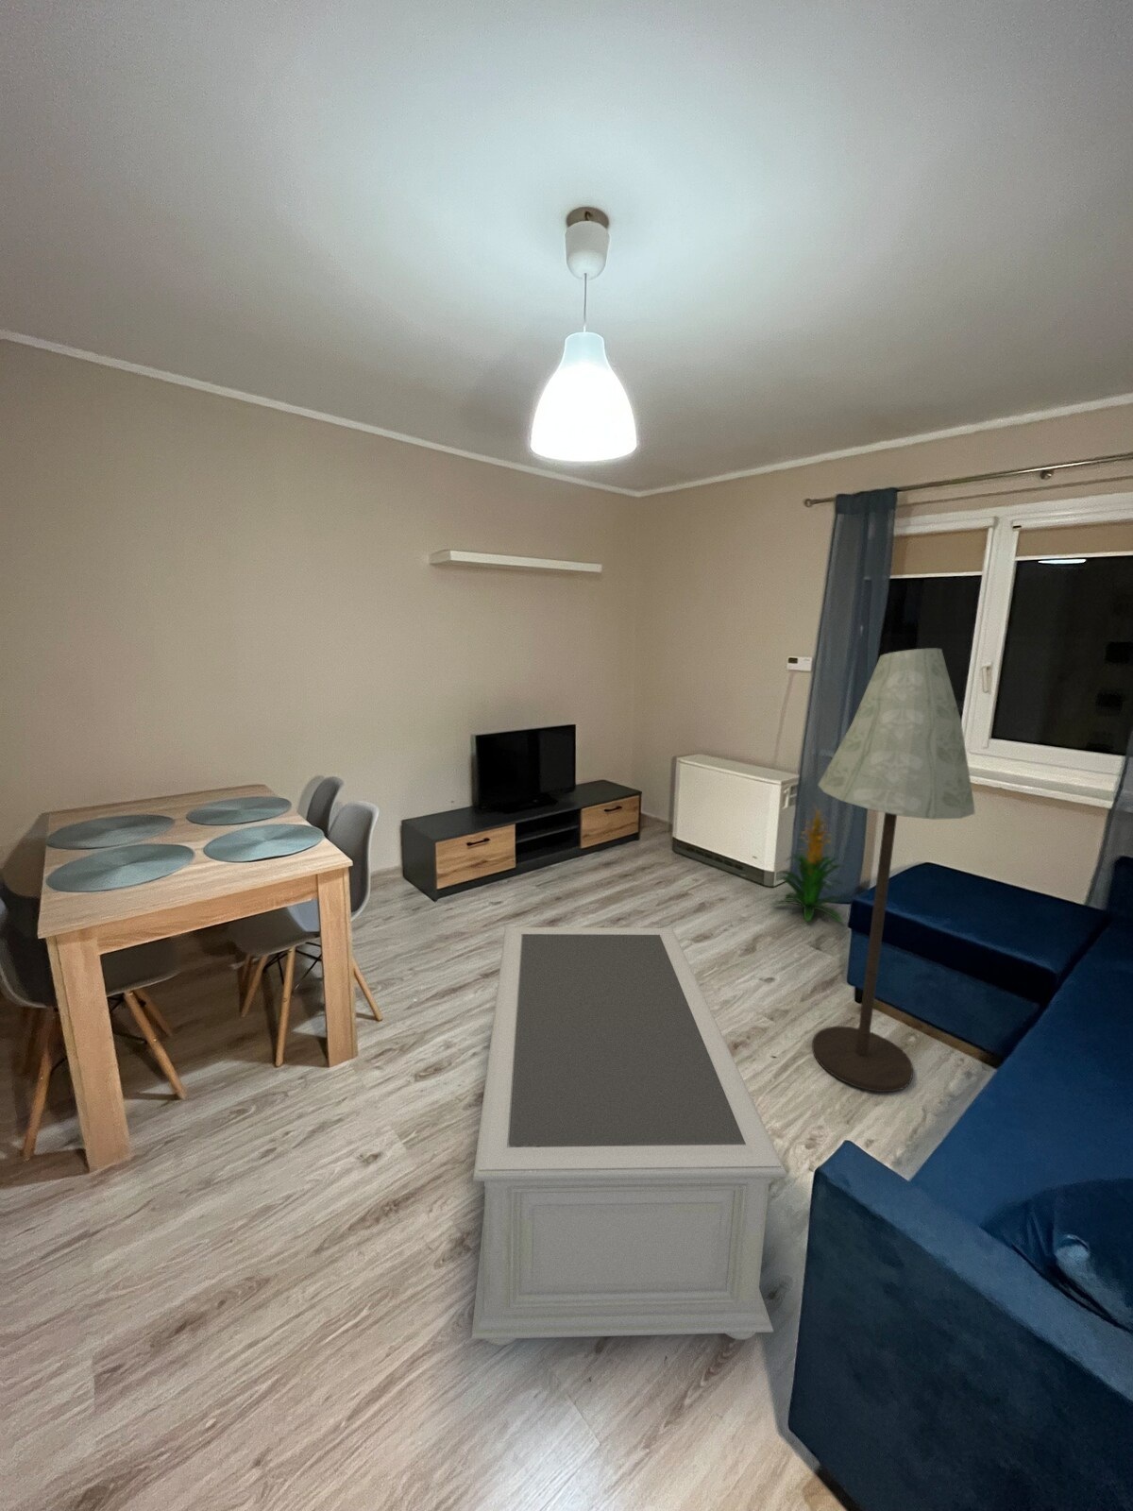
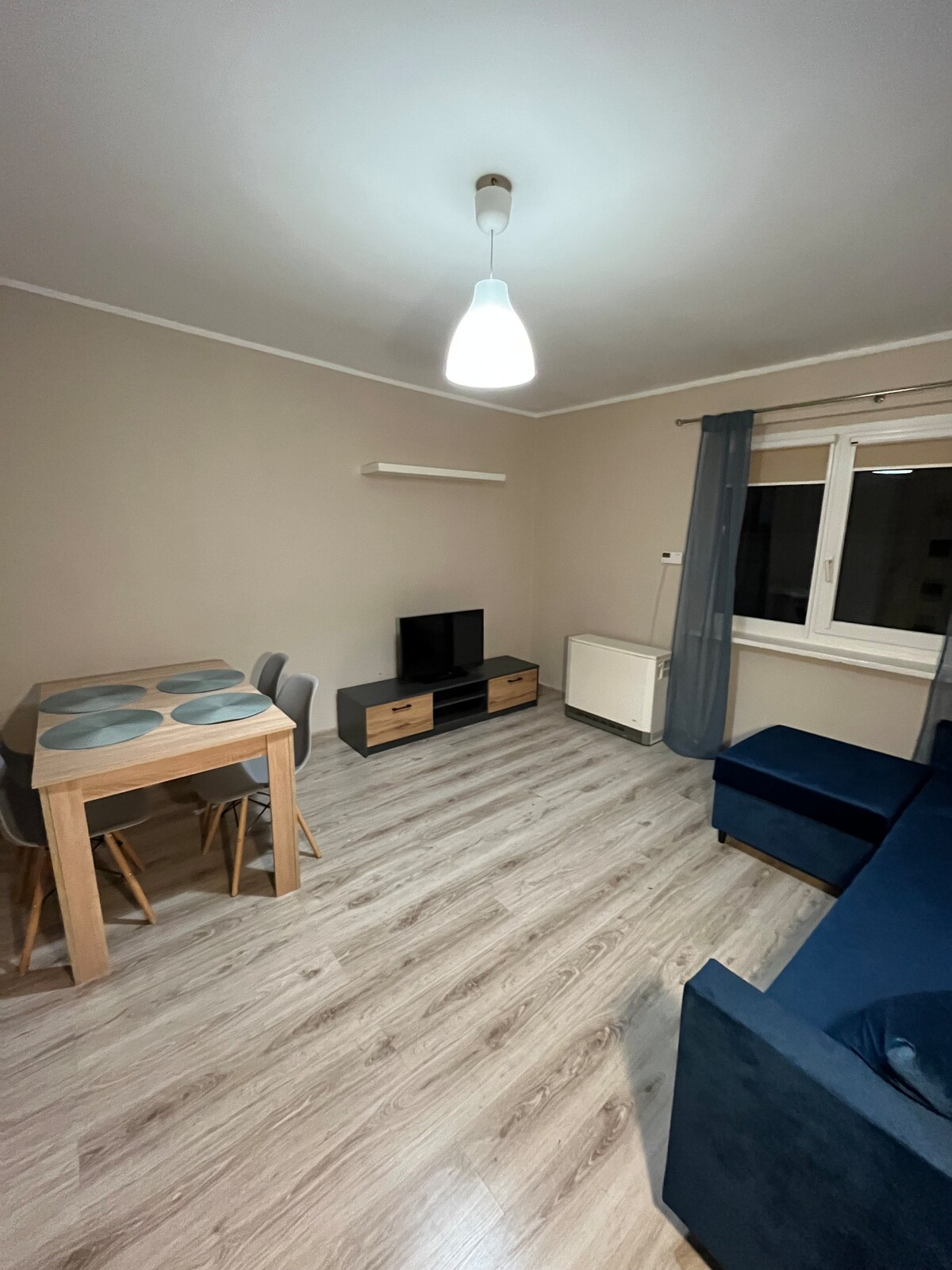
- floor lamp [810,648,976,1092]
- indoor plant [770,803,847,924]
- coffee table [470,927,788,1347]
